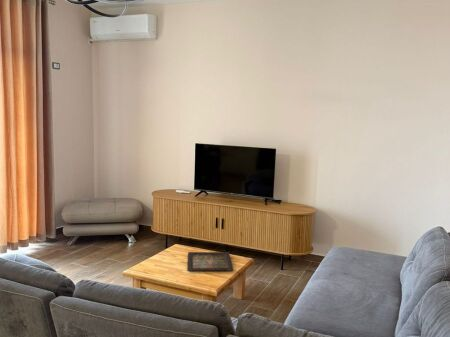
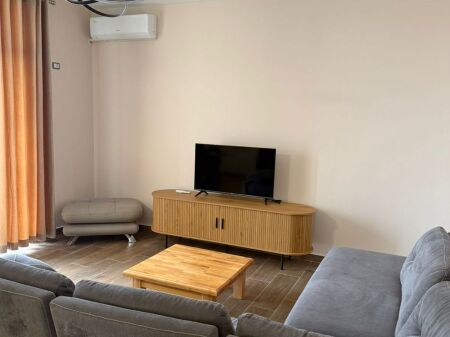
- icon panel [186,251,234,272]
